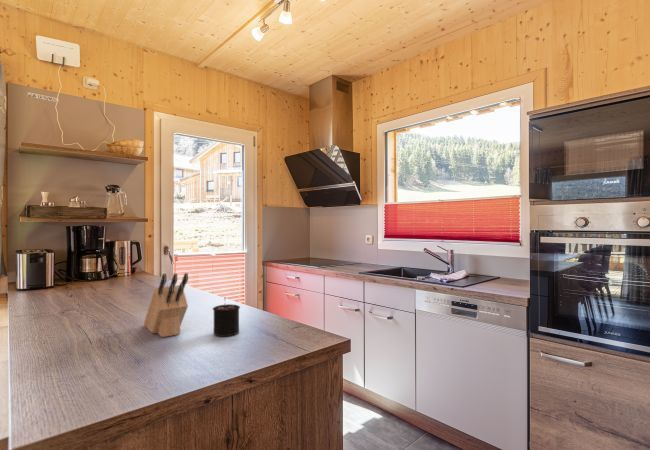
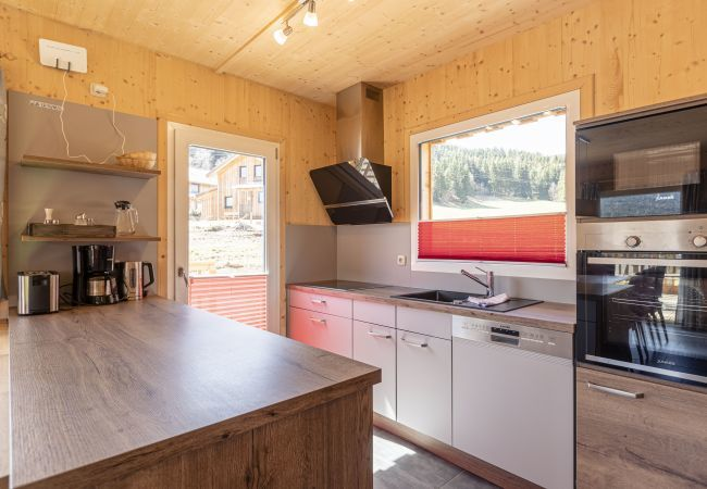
- knife block [143,272,189,338]
- candle [212,296,241,337]
